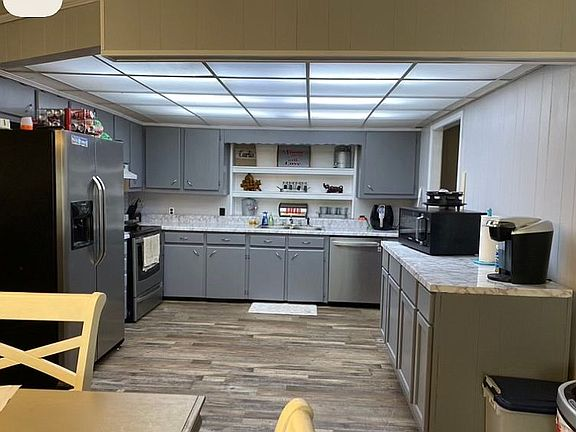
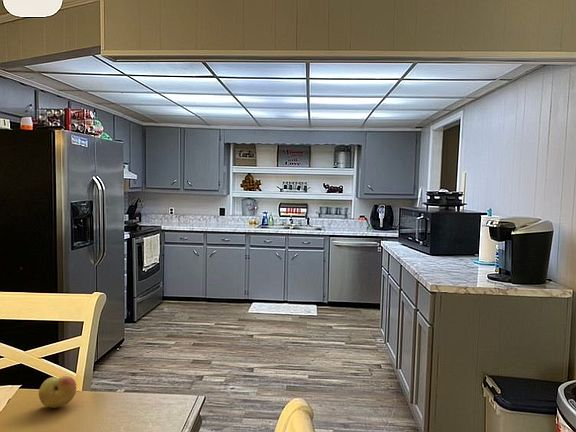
+ fruit [38,375,77,409]
